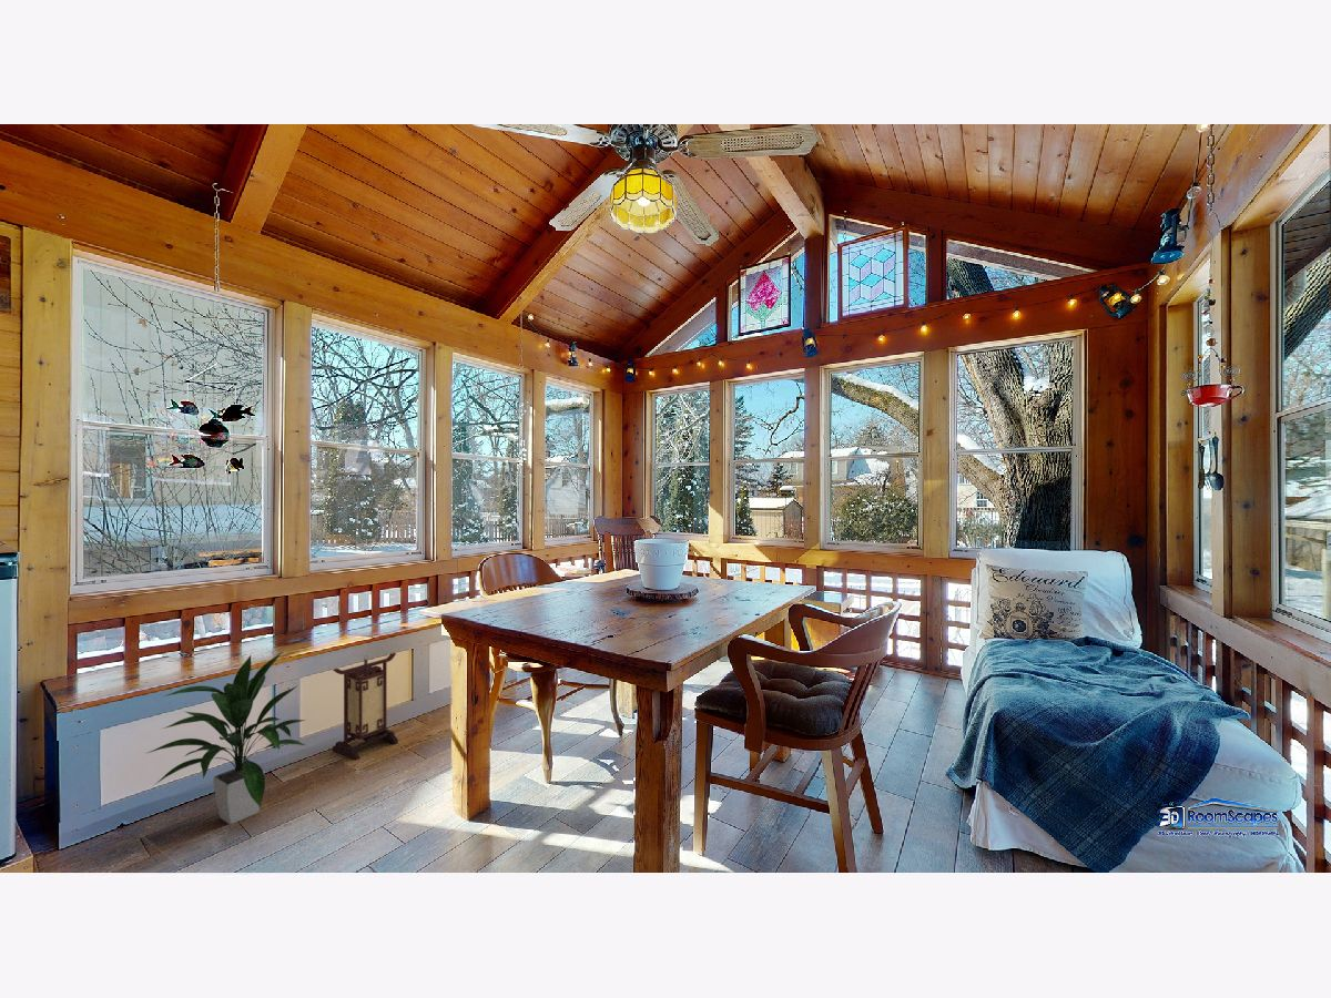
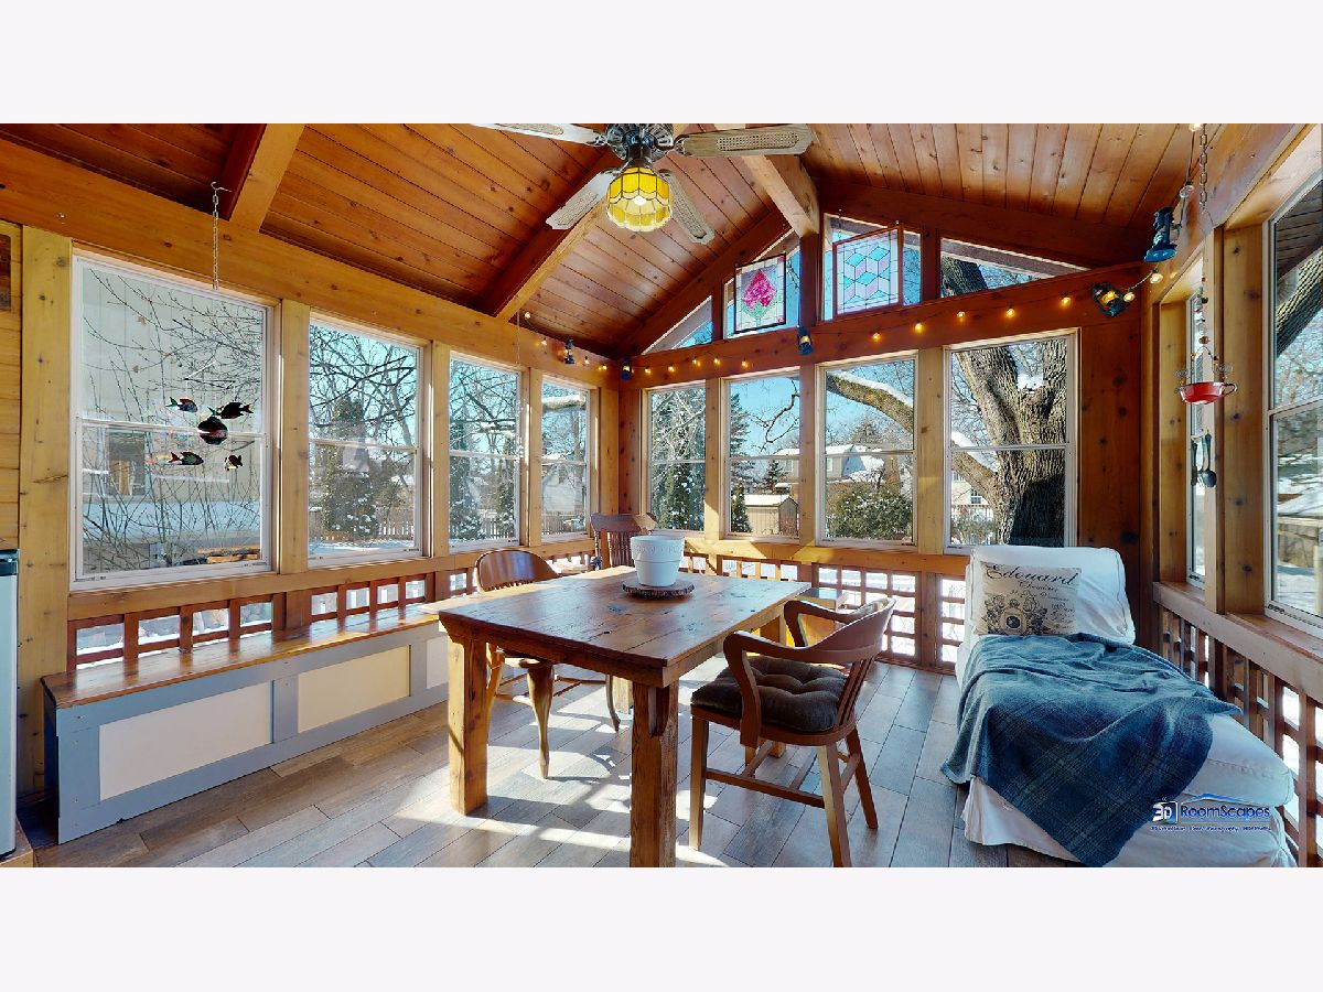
- lantern [331,652,399,761]
- indoor plant [146,650,306,825]
